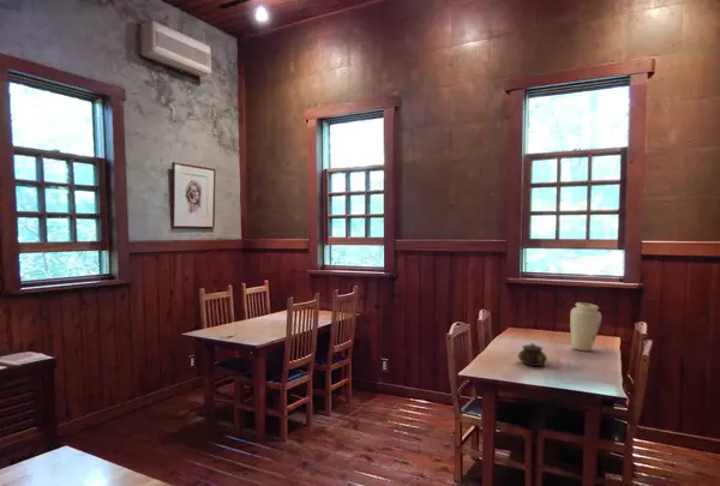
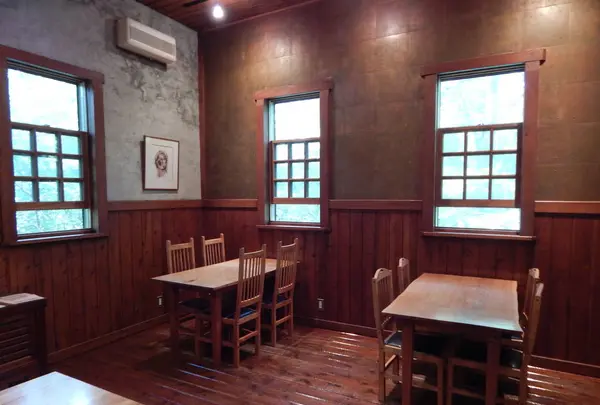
- teapot [517,342,548,367]
- vase [569,301,602,352]
